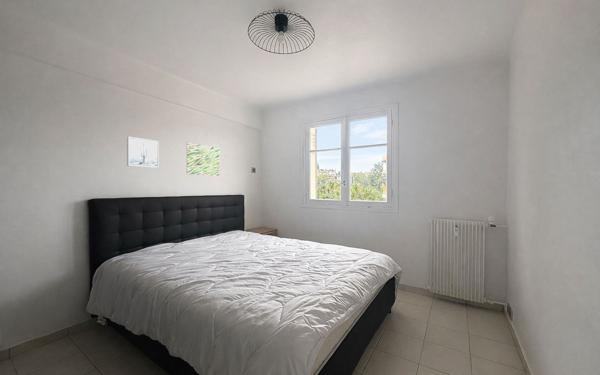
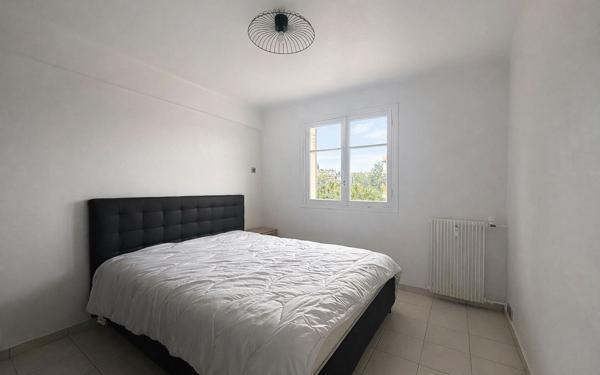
- wall art [186,142,220,177]
- wall art [126,136,160,169]
